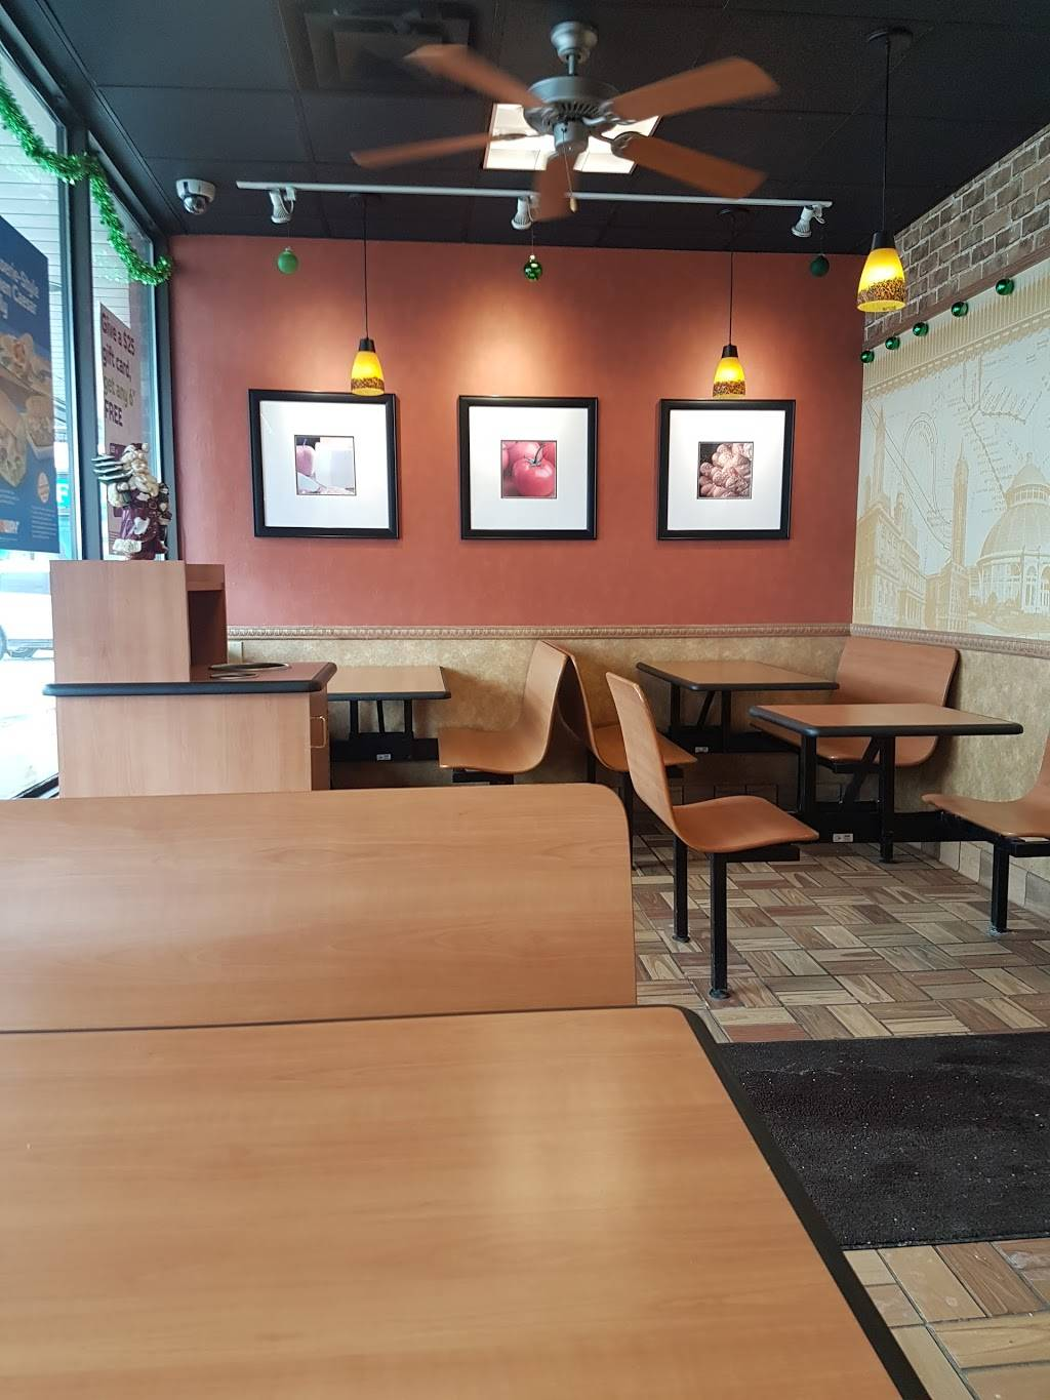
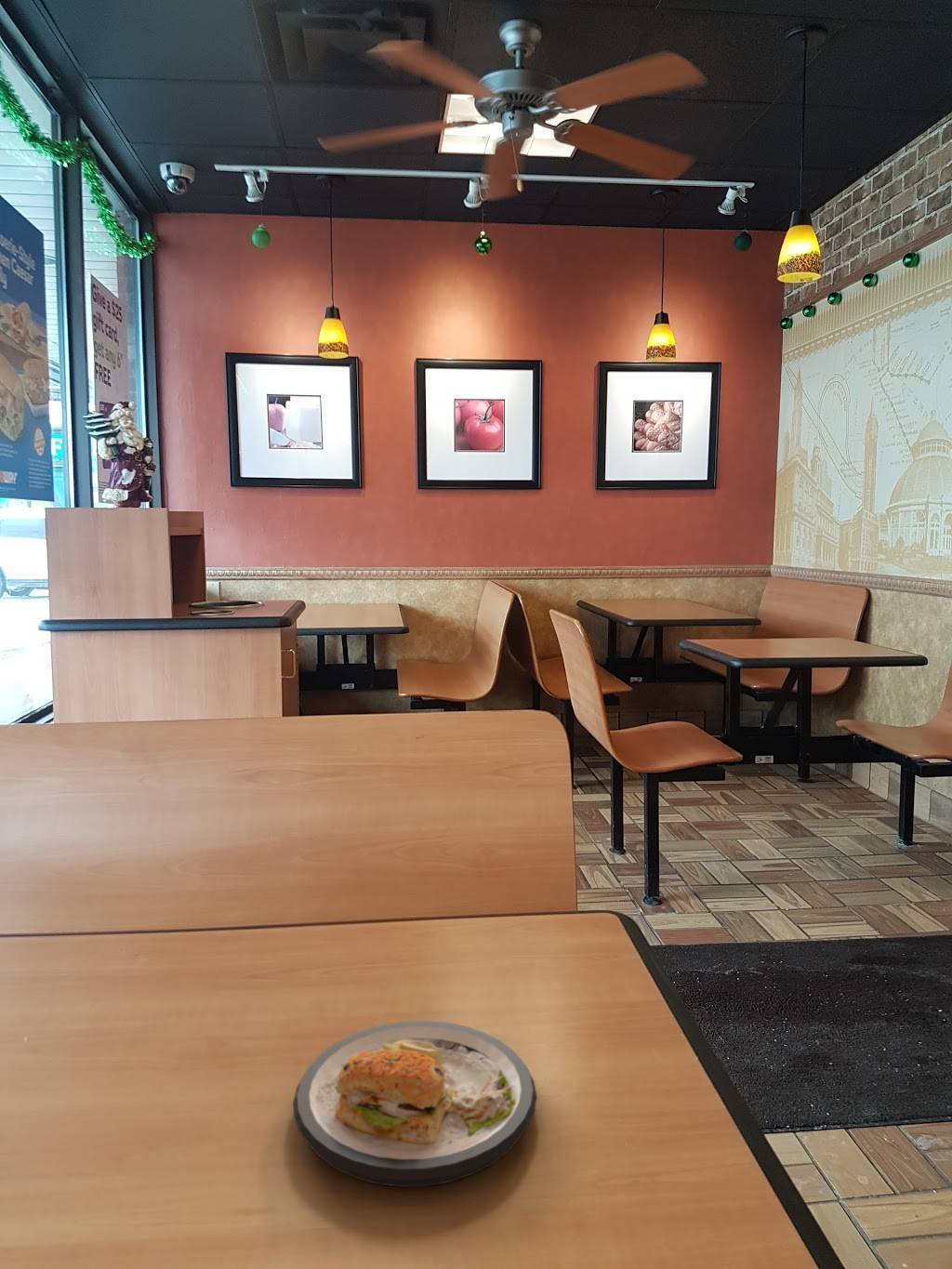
+ sandwich [292,1020,537,1188]
